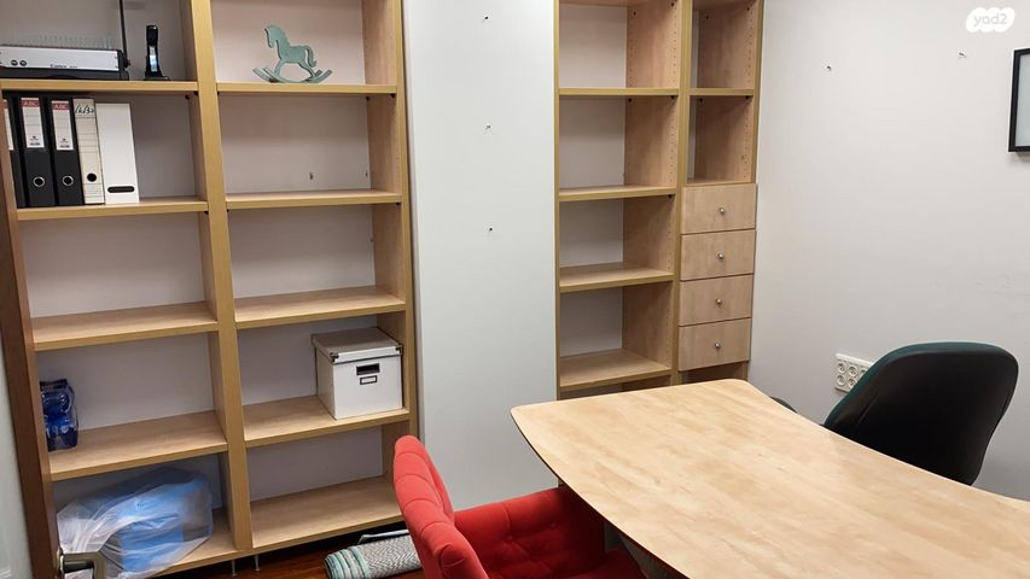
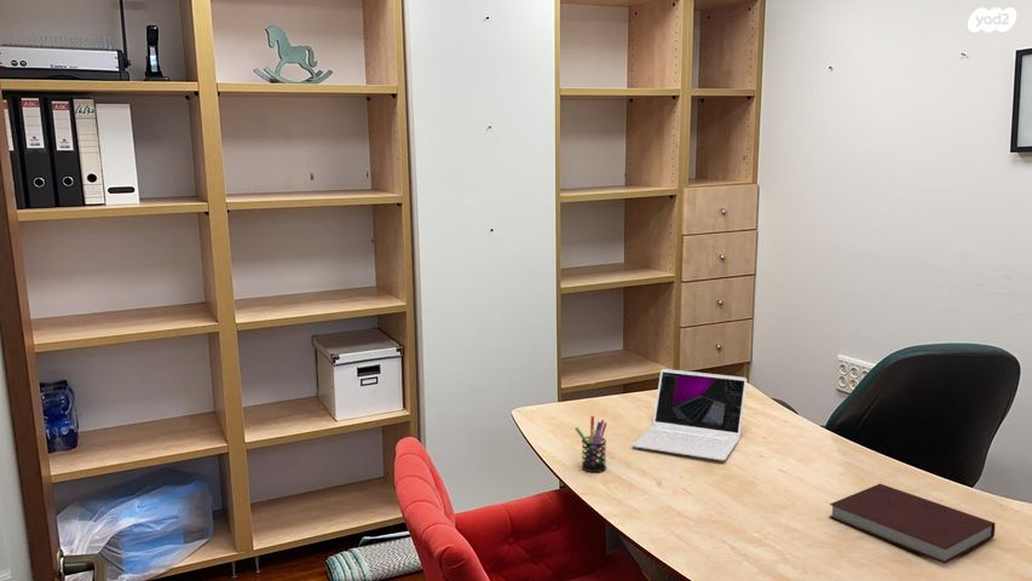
+ pen holder [573,415,609,473]
+ laptop [632,368,748,461]
+ notebook [829,483,996,564]
